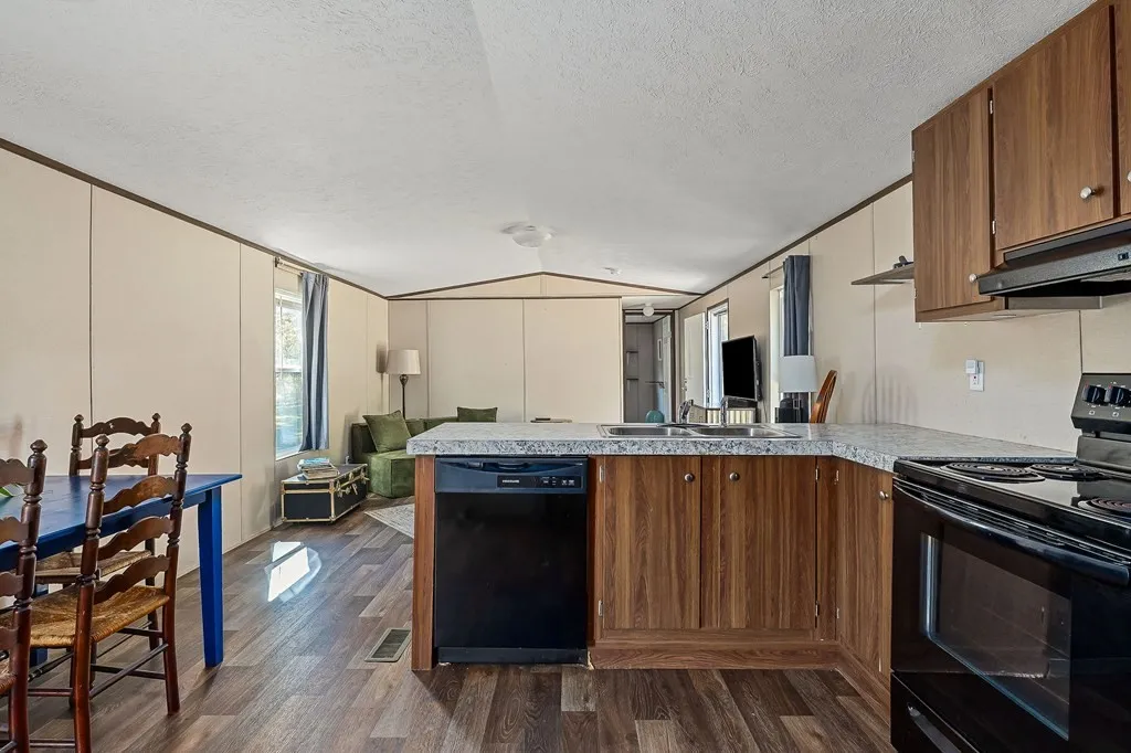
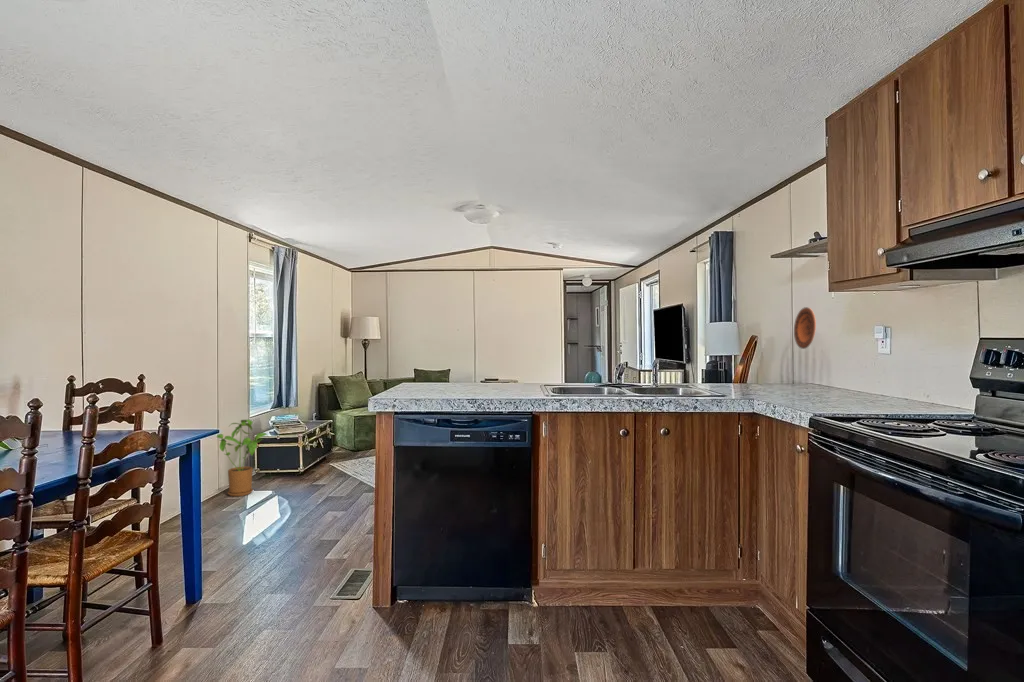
+ decorative plate [793,306,817,350]
+ house plant [216,418,270,497]
